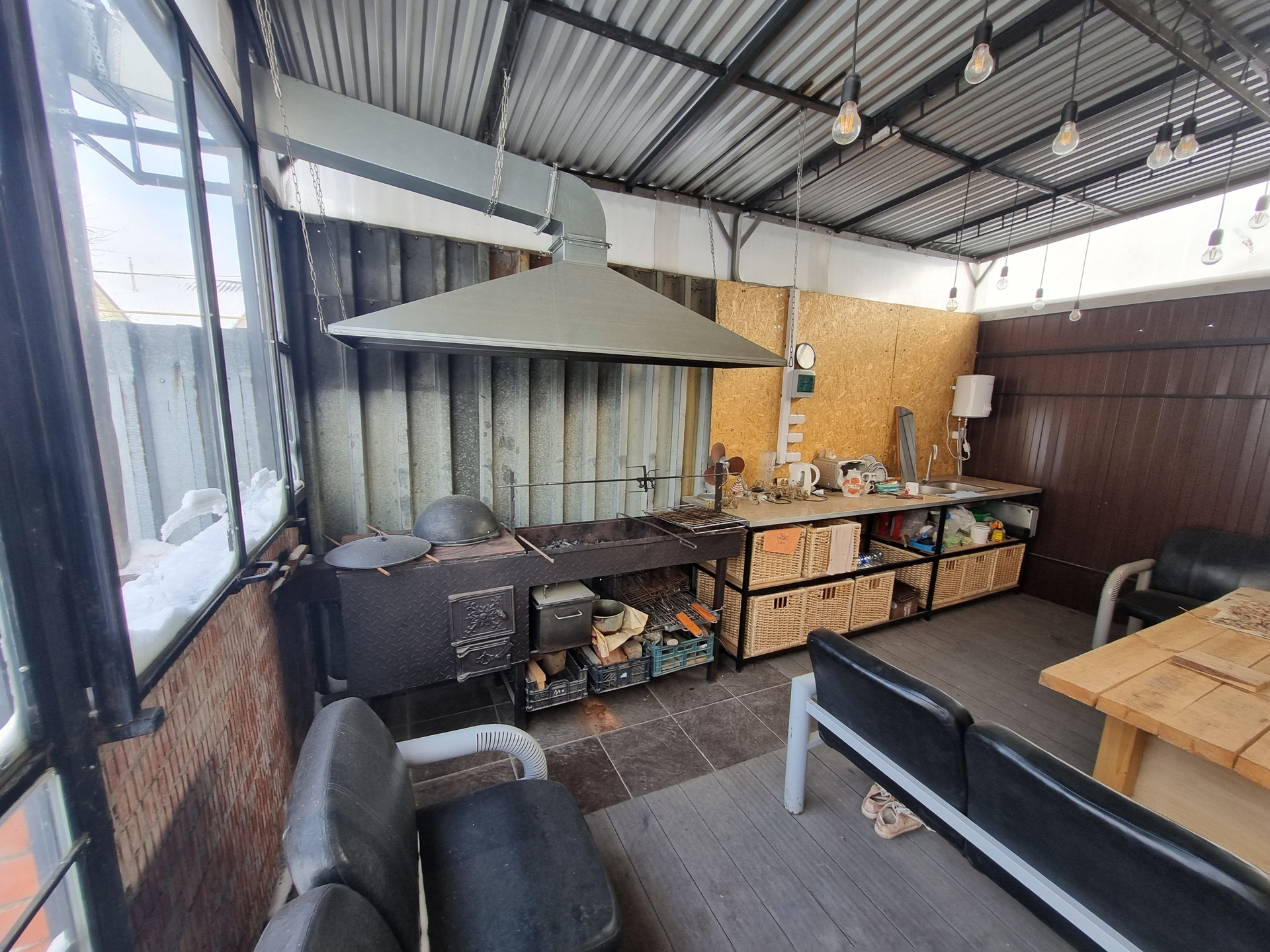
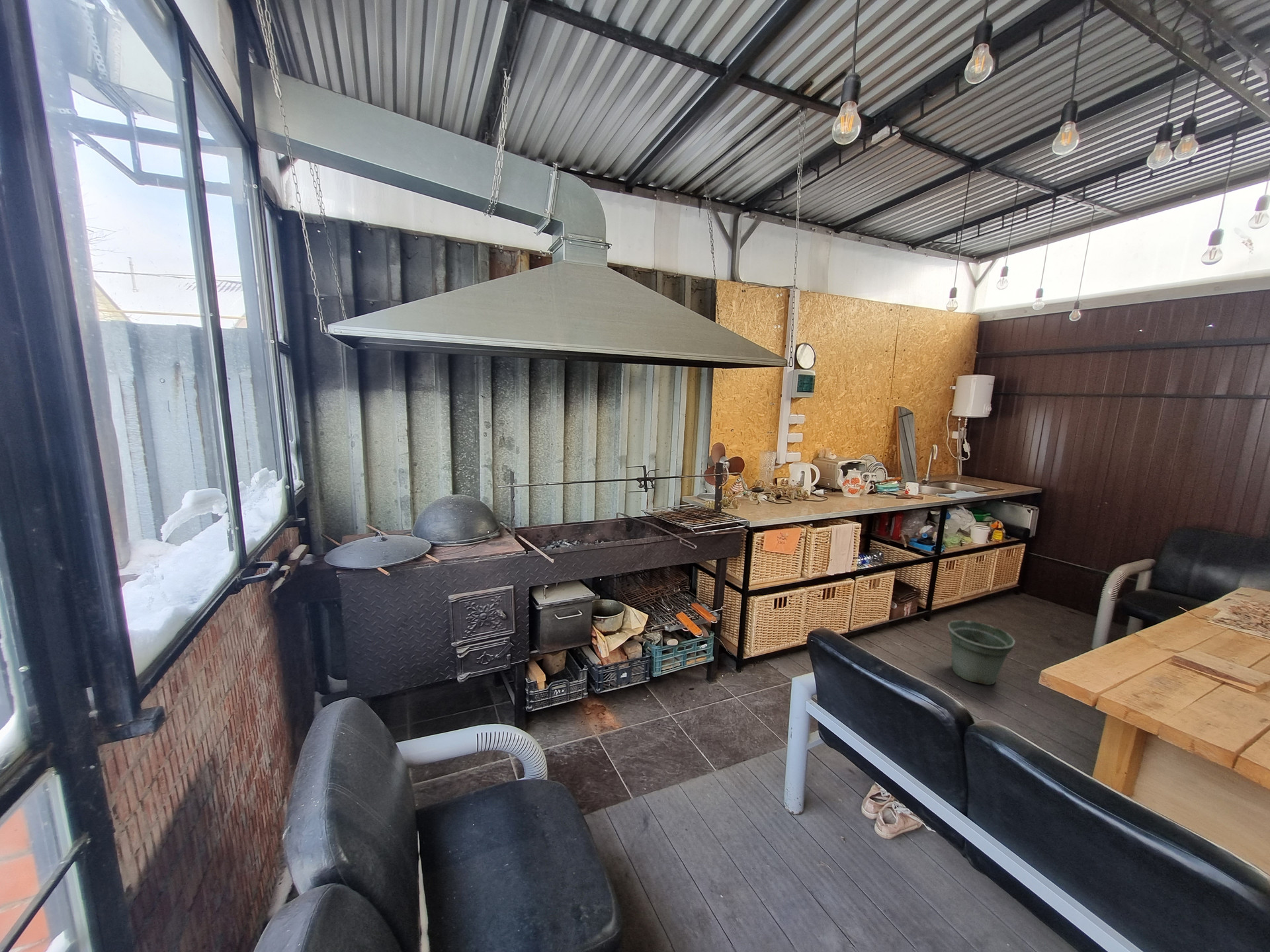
+ flower pot [947,619,1015,686]
